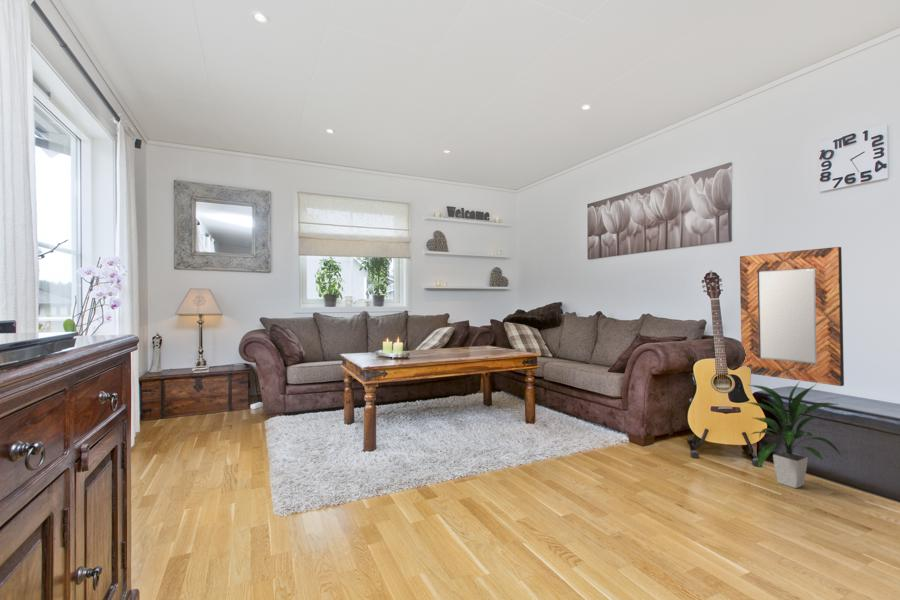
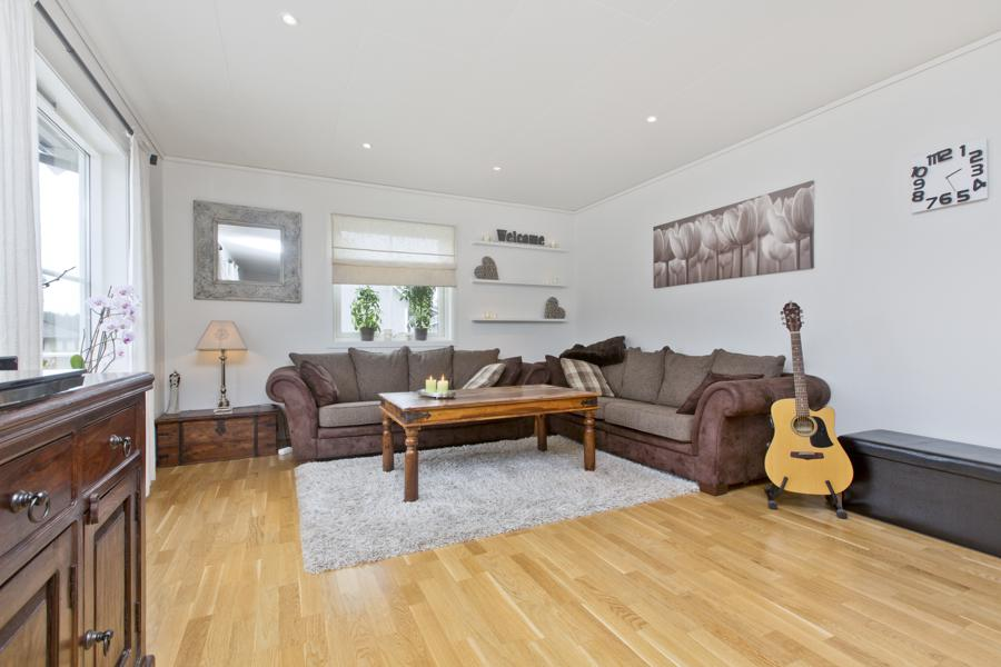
- home mirror [739,246,845,387]
- indoor plant [745,380,845,489]
